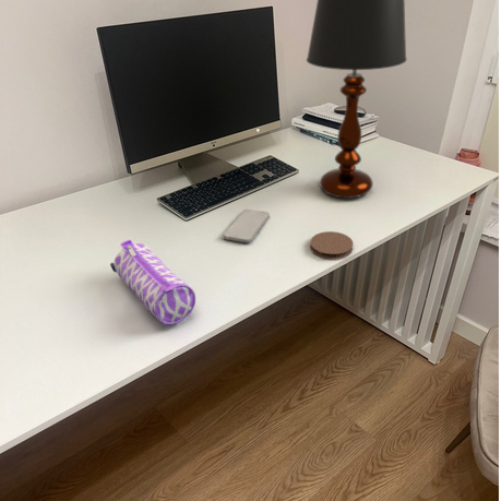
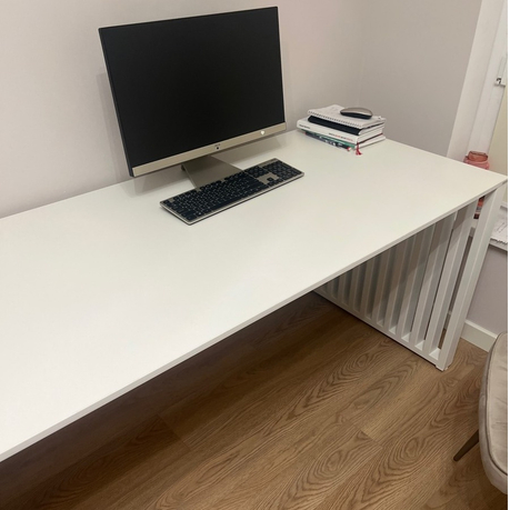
- coaster [309,230,354,260]
- smartphone [223,208,271,243]
- table lamp [306,0,408,200]
- pencil case [109,239,196,325]
